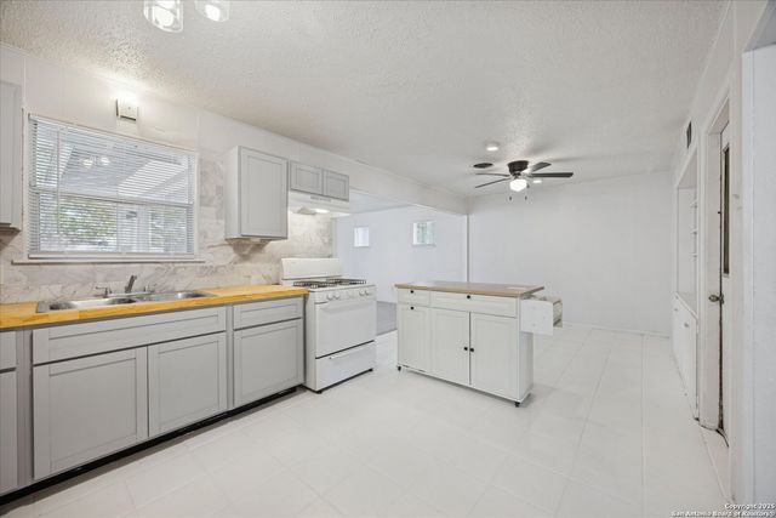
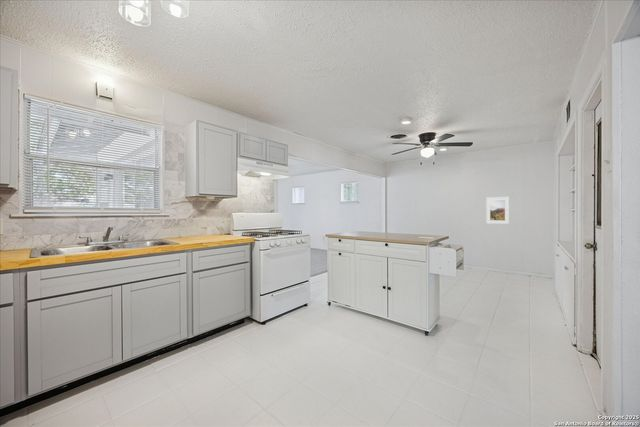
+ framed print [485,196,510,225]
